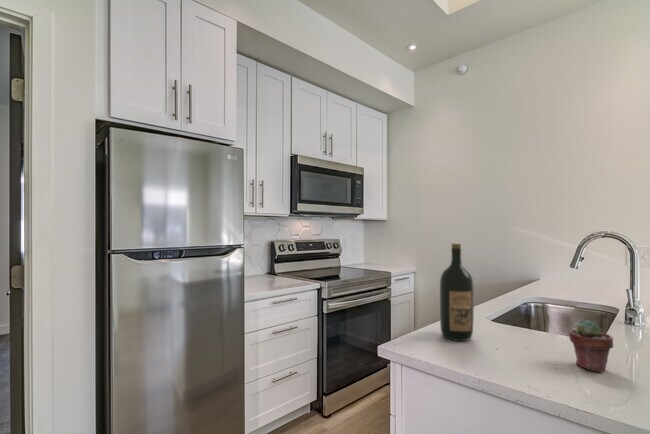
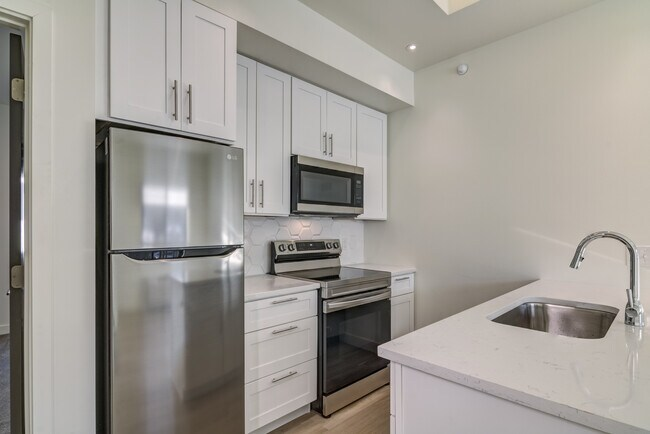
- potted succulent [568,319,614,374]
- wine bottle [439,243,475,342]
